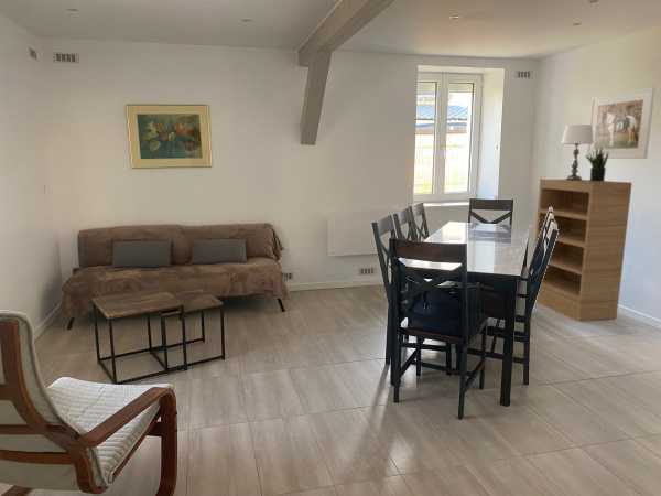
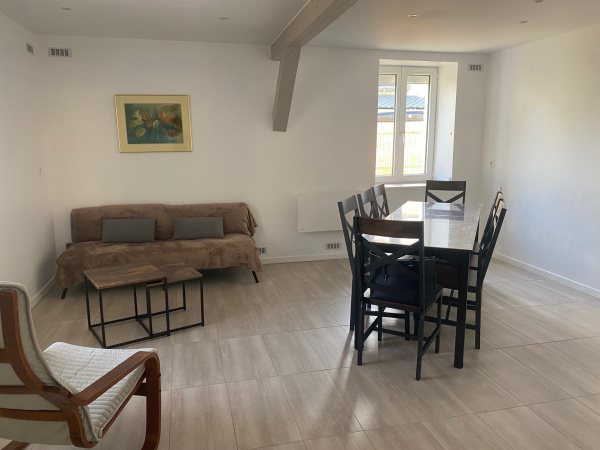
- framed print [585,86,657,160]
- table lamp [560,123,594,181]
- bookcase [533,179,633,322]
- potted plant [584,147,609,182]
